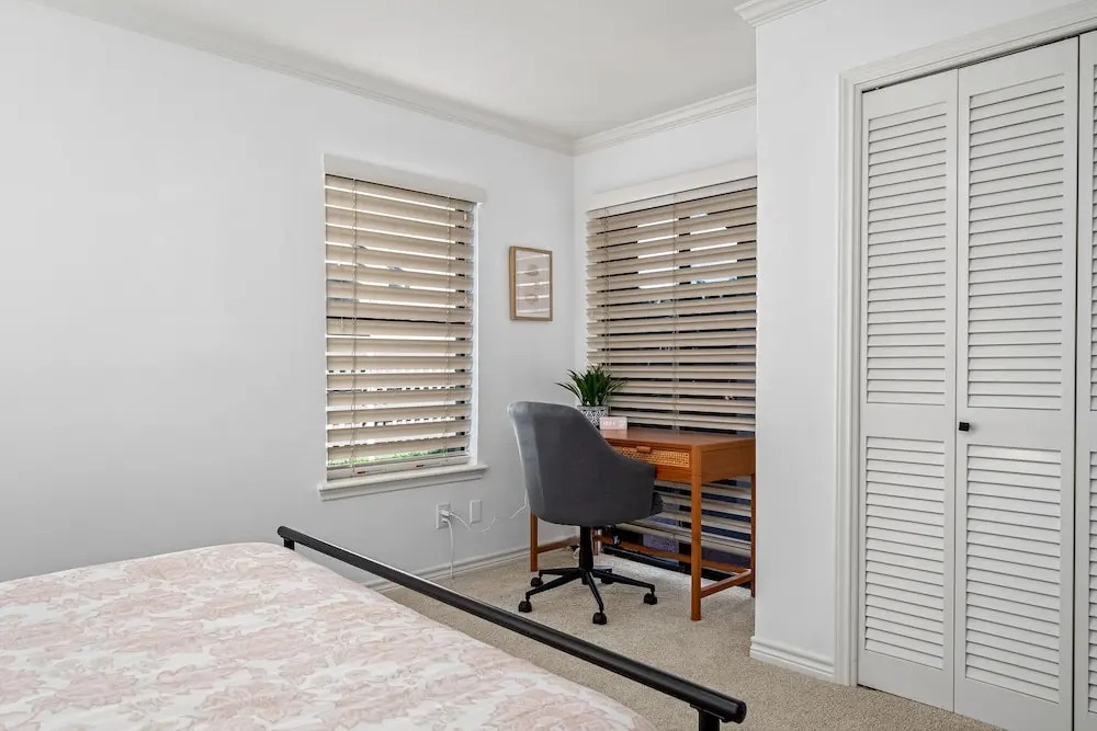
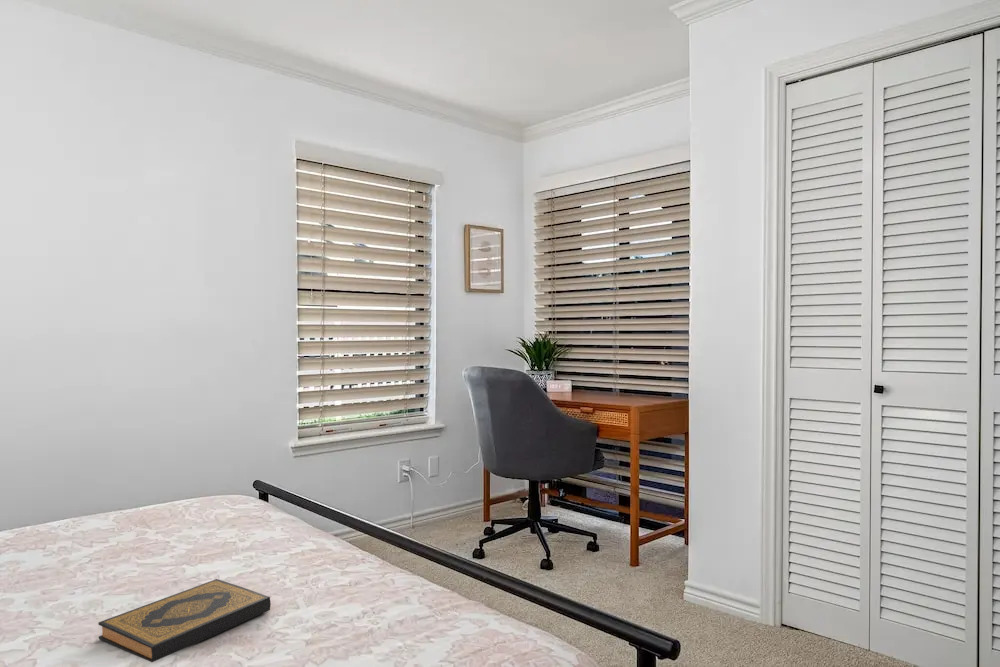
+ hardback book [97,578,272,663]
